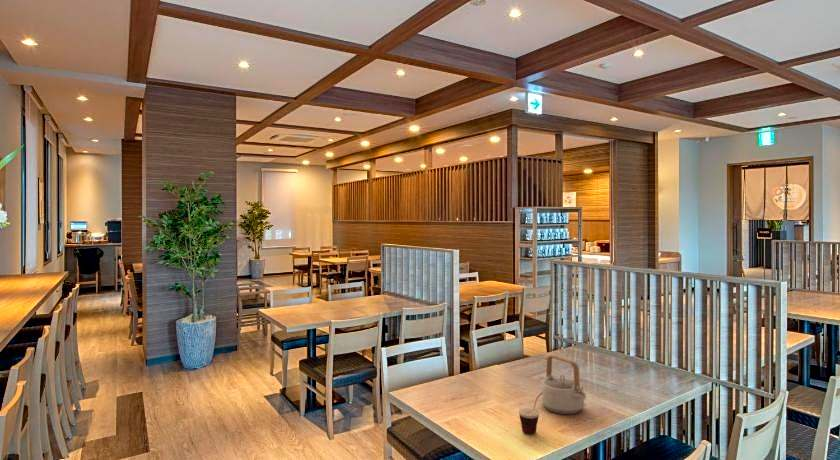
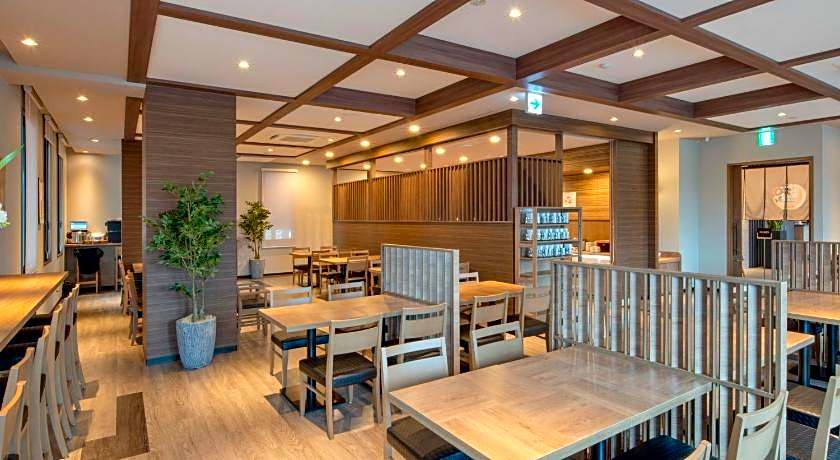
- teapot [541,354,587,415]
- cup [518,391,543,435]
